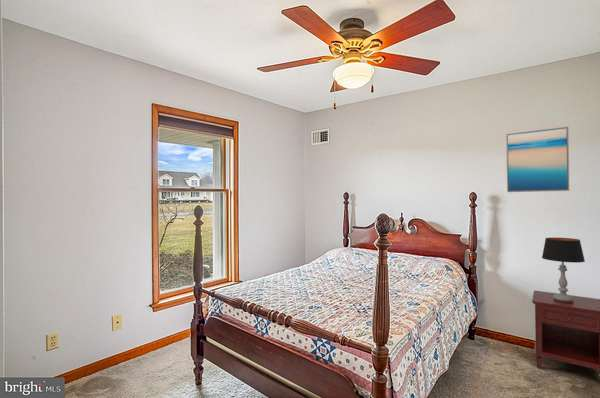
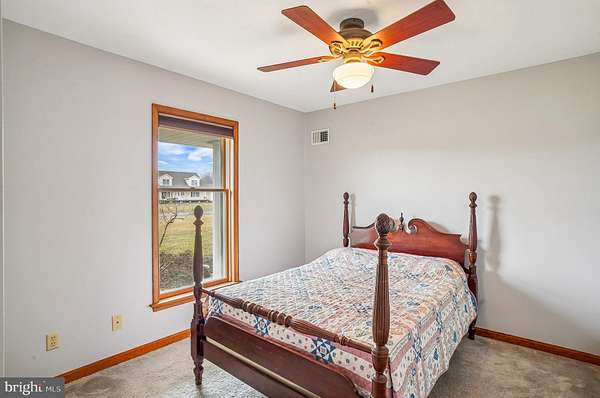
- nightstand [531,289,600,373]
- table lamp [541,237,586,302]
- wall art [505,126,570,193]
